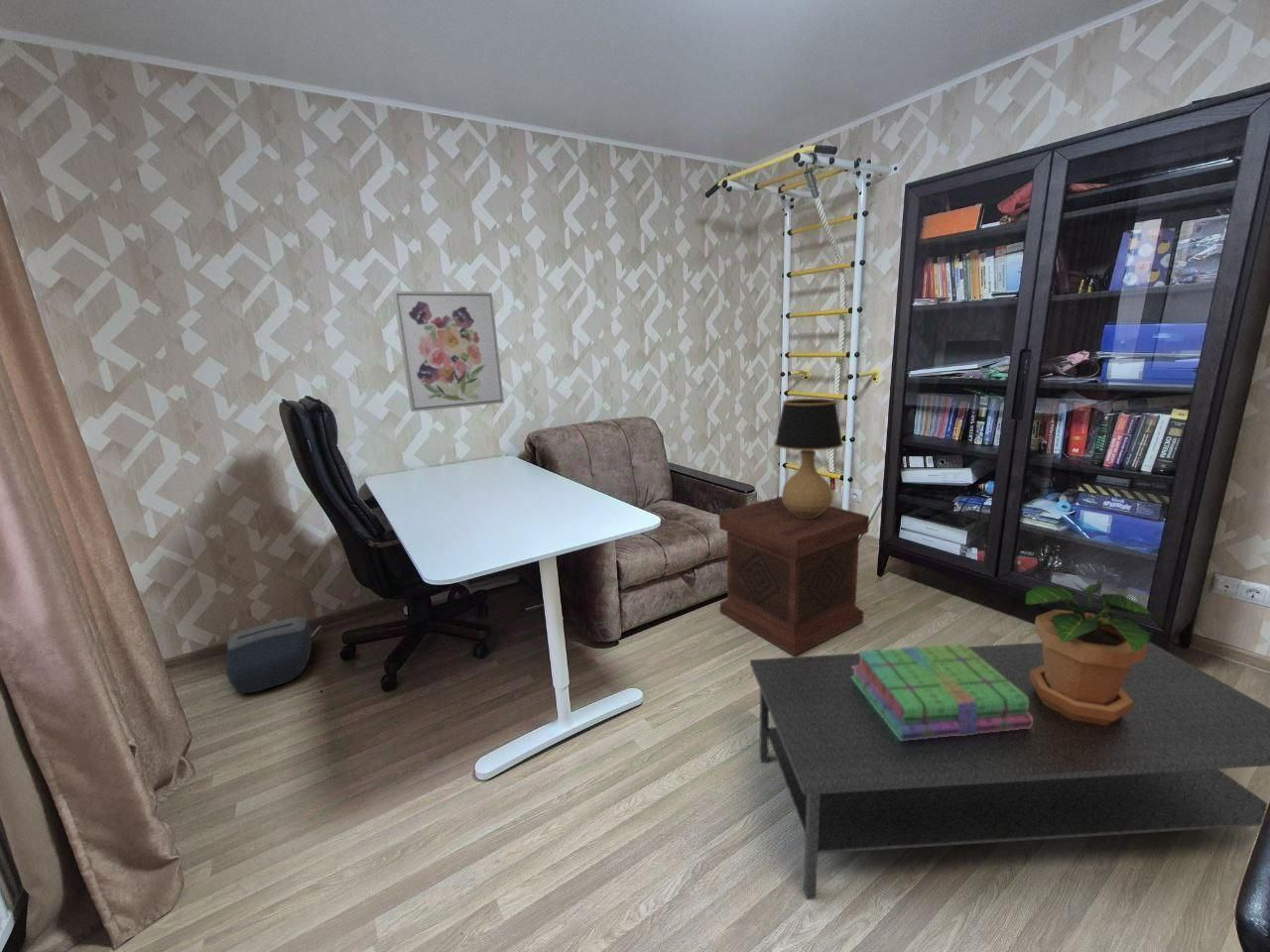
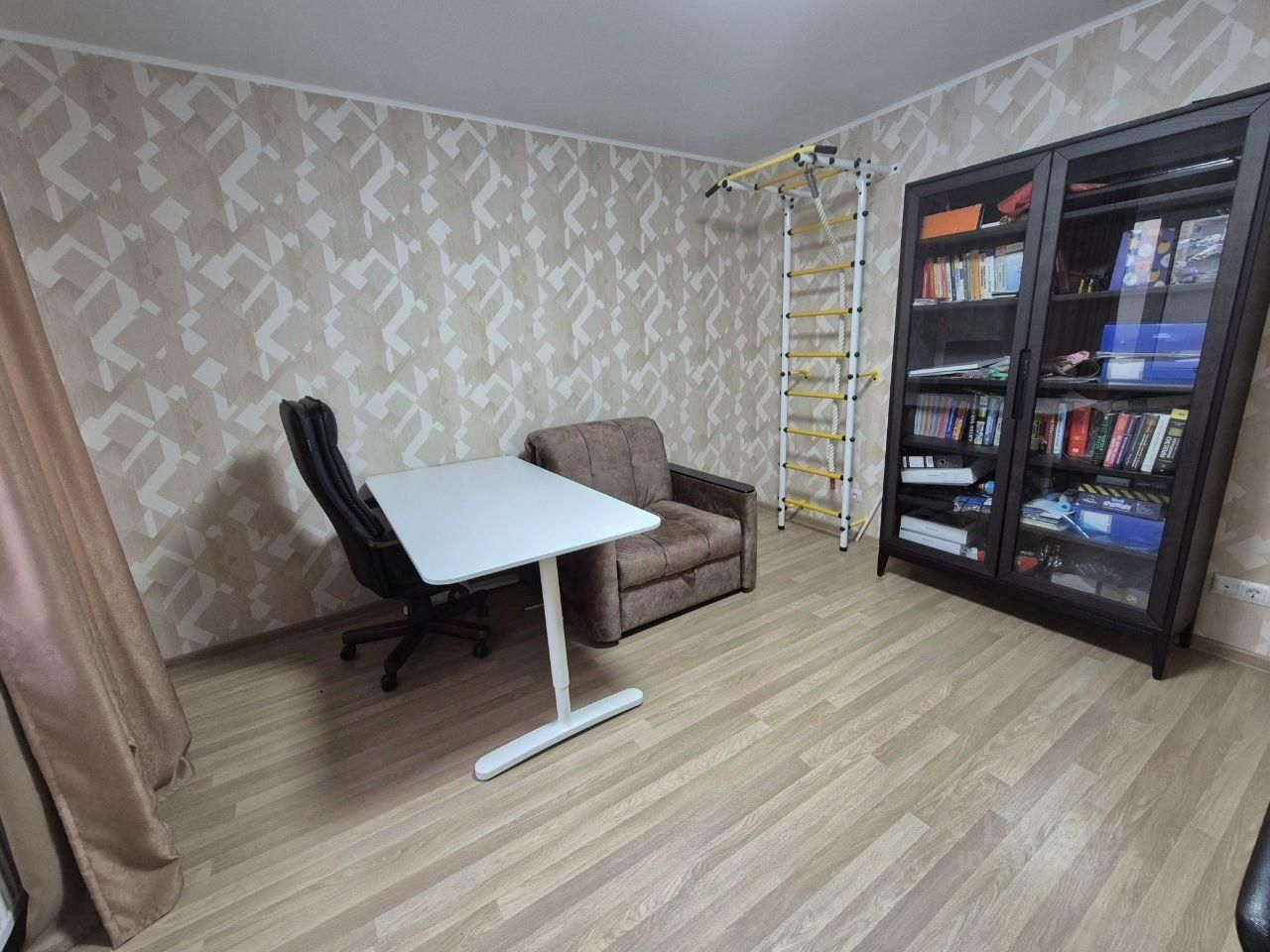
- side table [718,496,870,656]
- stack of books [851,643,1033,741]
- backpack [225,616,322,694]
- table lamp [761,398,844,519]
- potted plant [1025,580,1166,725]
- wall art [392,291,505,413]
- coffee table [749,642,1270,899]
